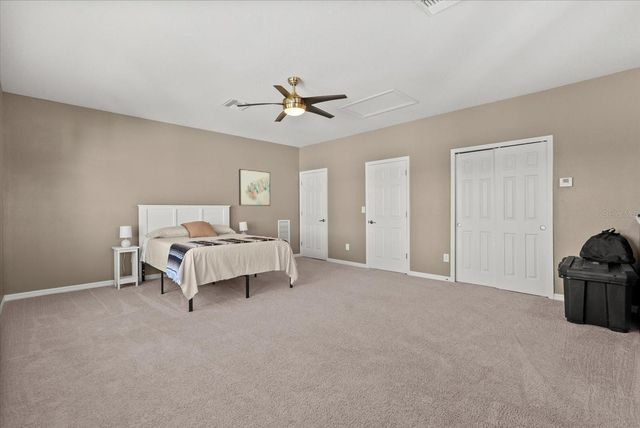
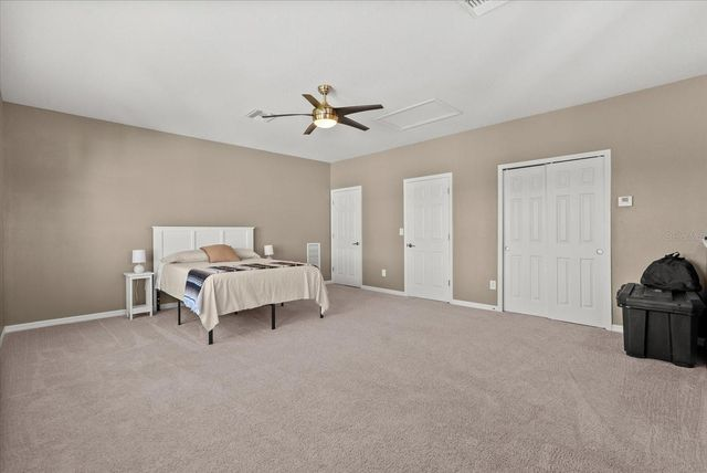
- wall art [238,168,271,207]
